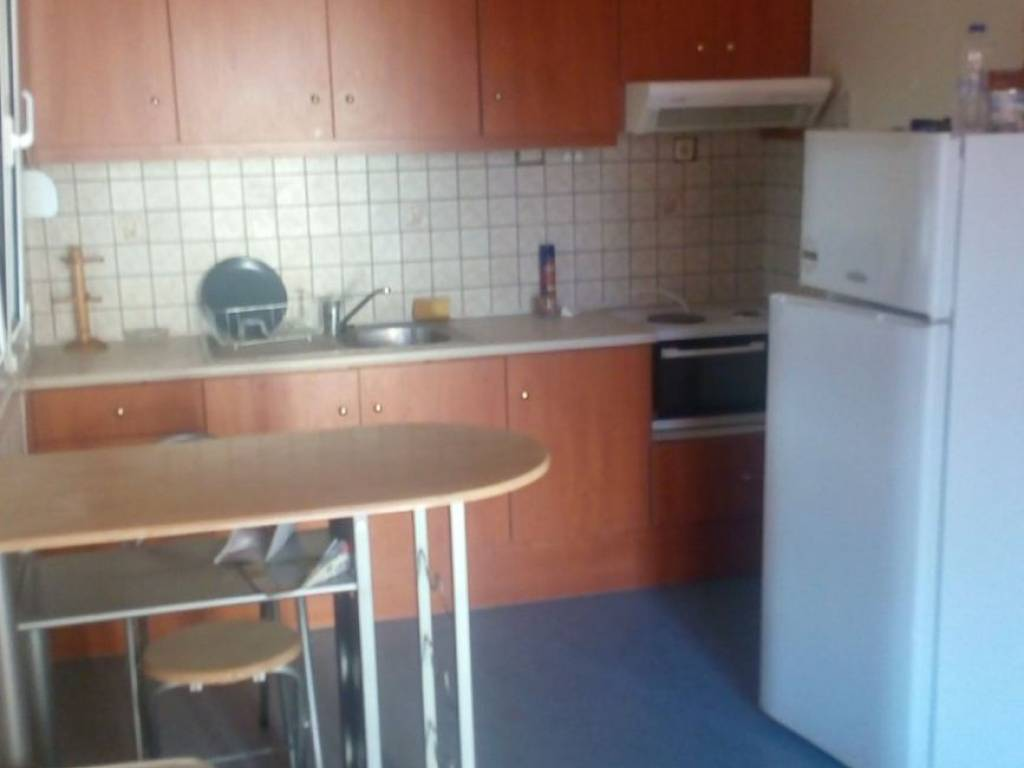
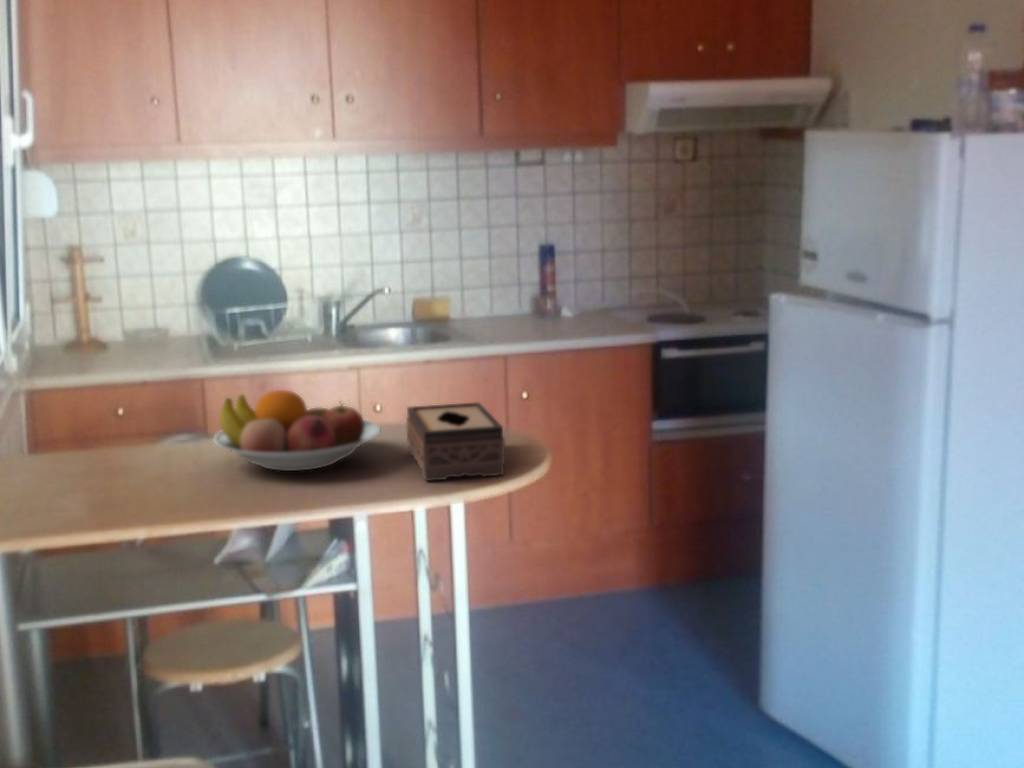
+ fruit bowl [213,389,381,472]
+ tissue box [405,401,506,482]
